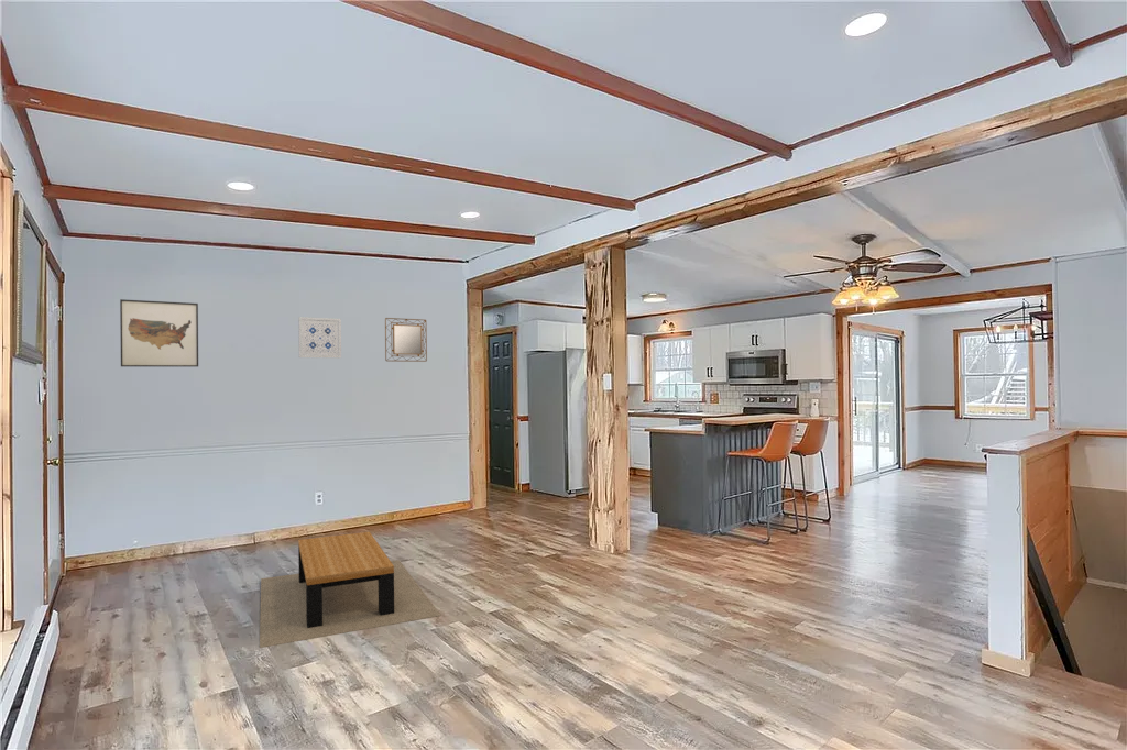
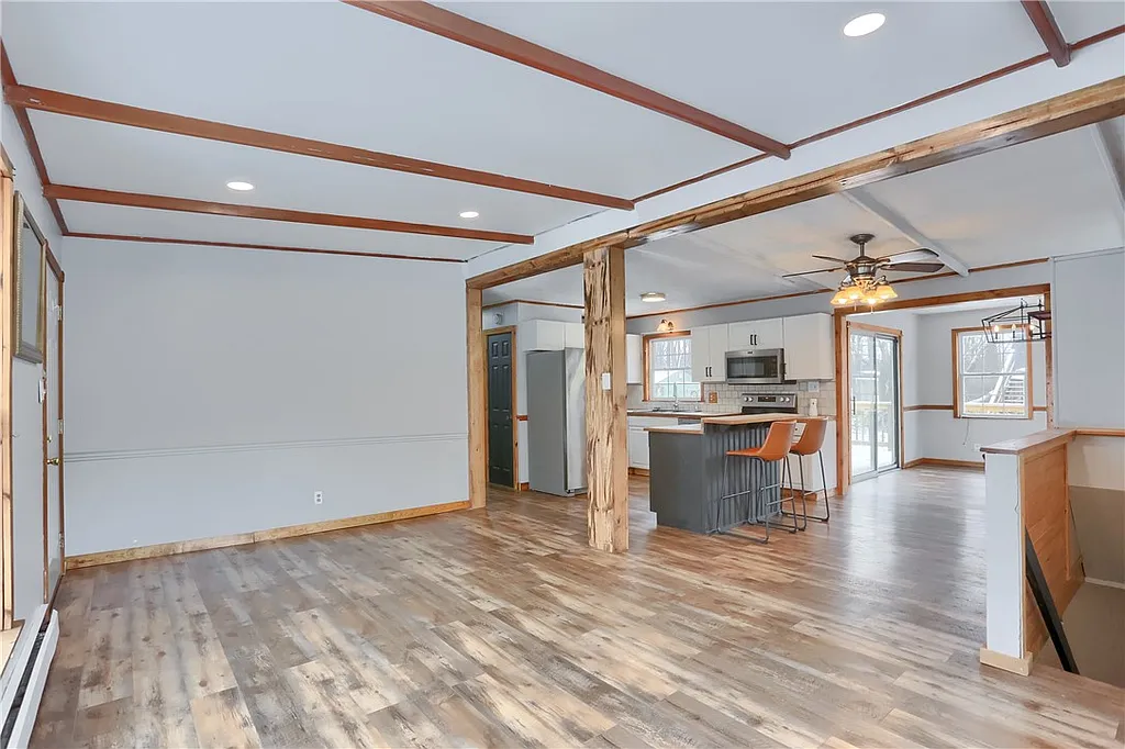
- home mirror [384,317,428,363]
- coffee table [259,531,442,649]
- wall art [297,316,342,359]
- wall art [119,298,199,367]
